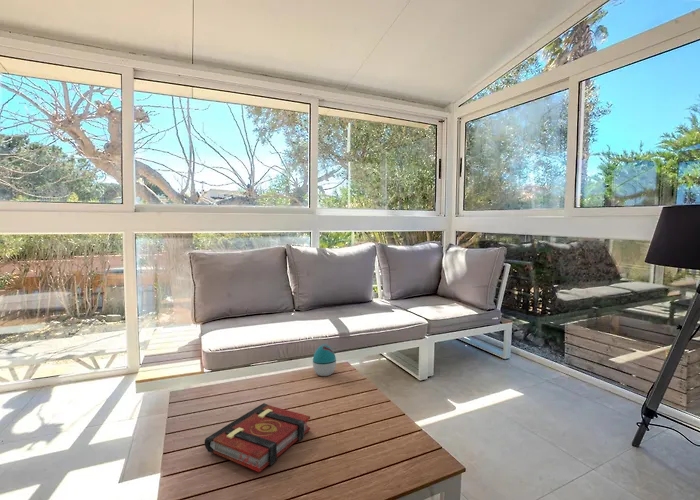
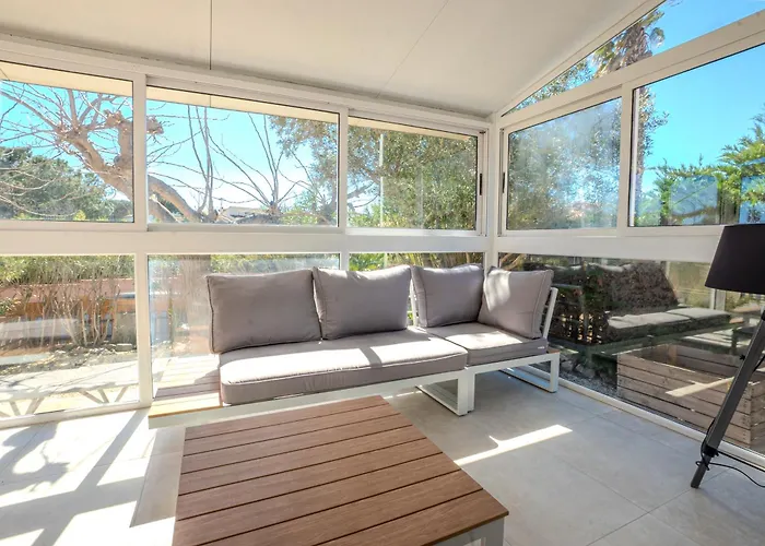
- decorative egg [312,344,337,377]
- book [204,402,311,473]
